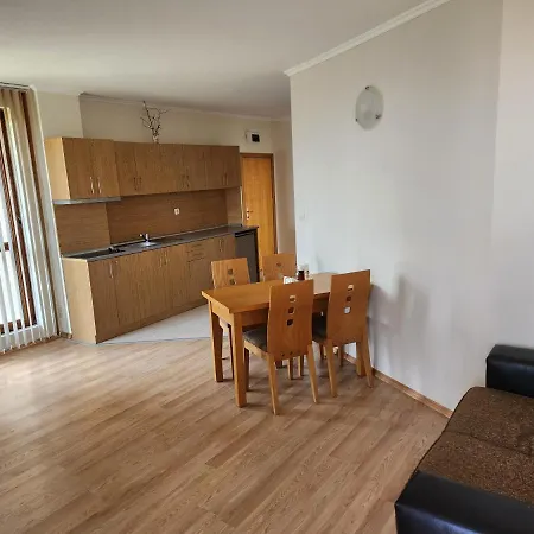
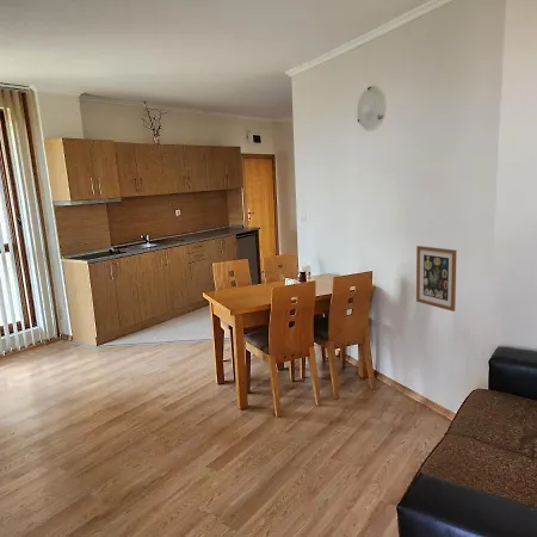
+ wall art [415,245,458,313]
